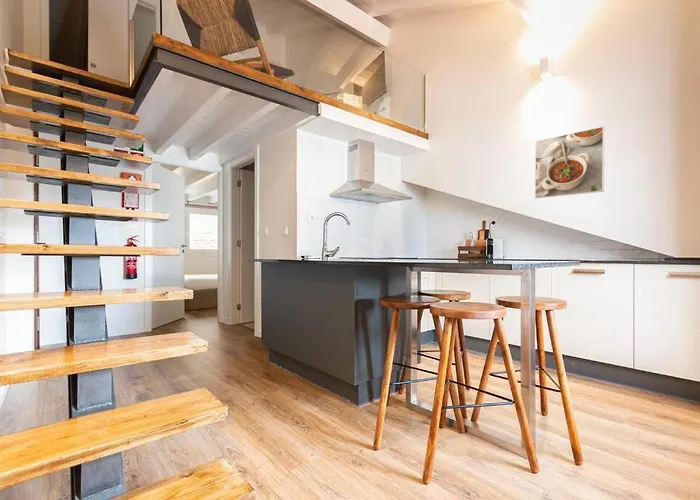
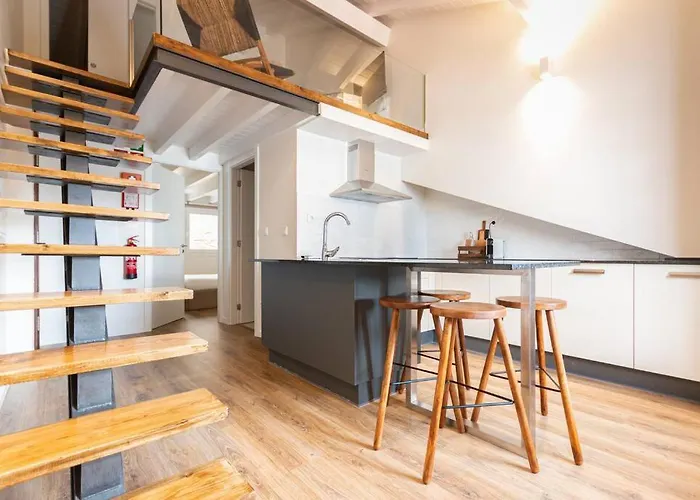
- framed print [534,126,606,199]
